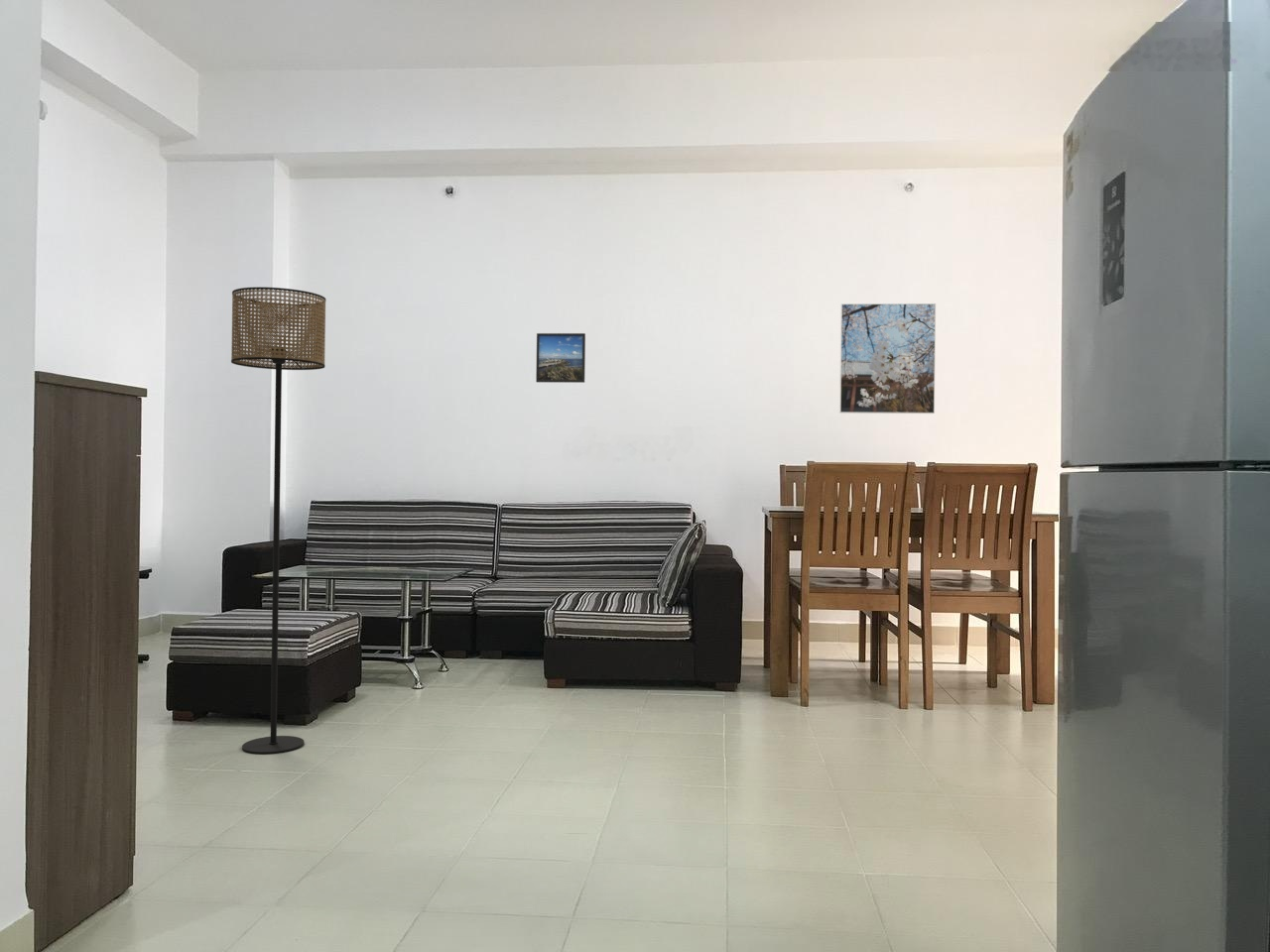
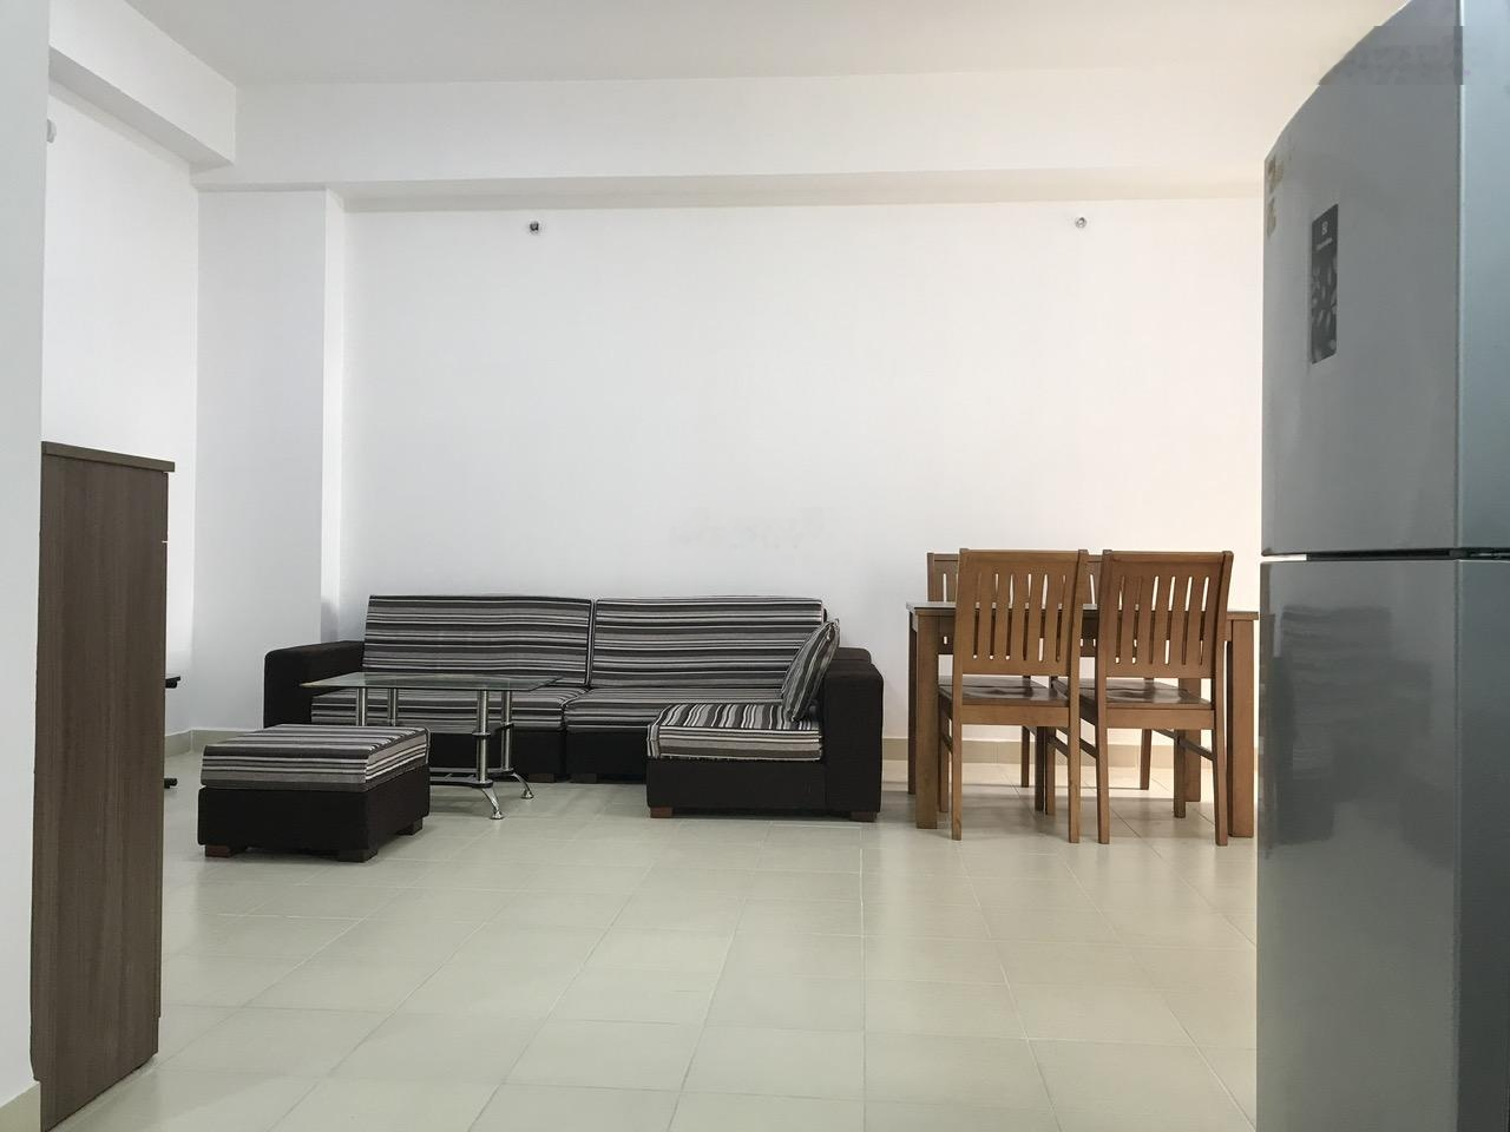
- floor lamp [230,287,326,755]
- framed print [535,332,586,384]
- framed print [838,302,937,415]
